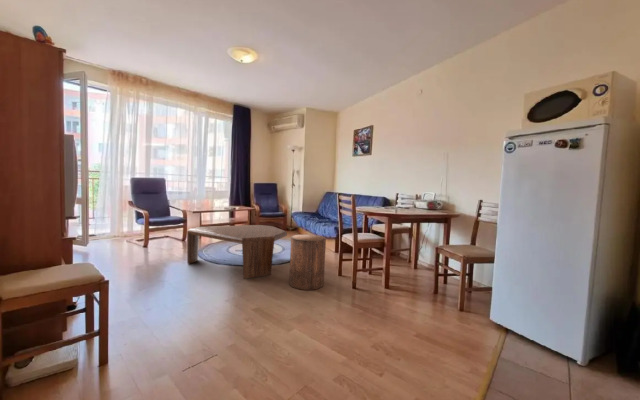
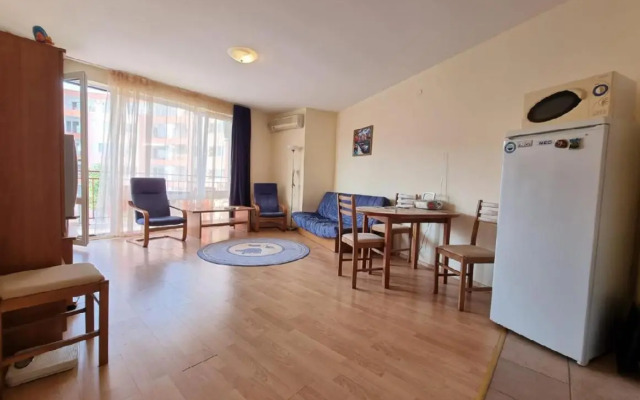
- stool [288,233,327,291]
- coffee table [186,224,288,280]
